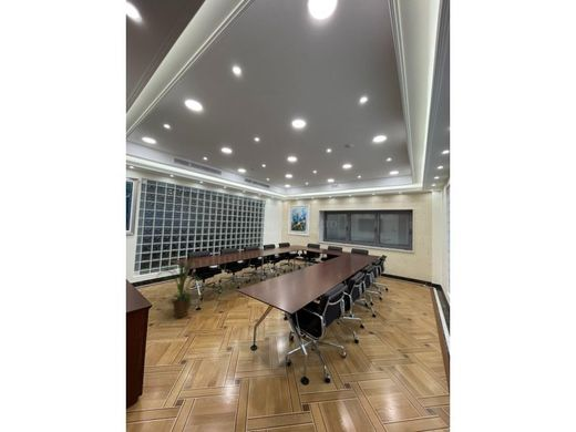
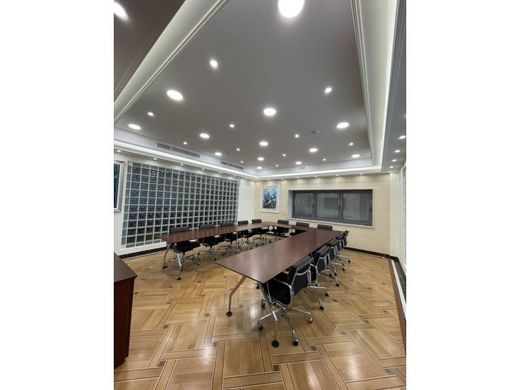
- house plant [154,256,203,319]
